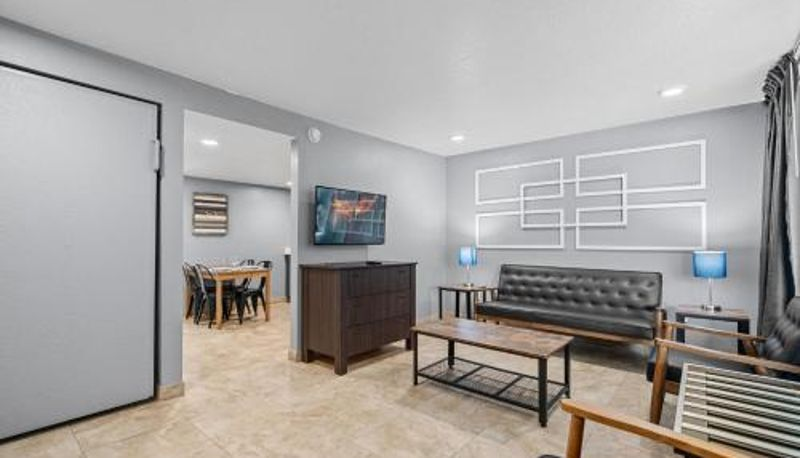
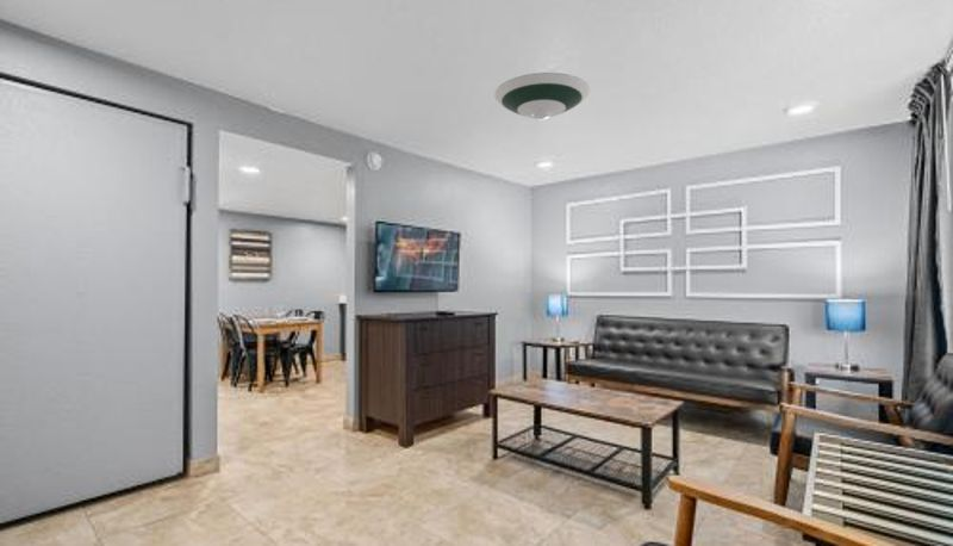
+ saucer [493,72,591,120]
